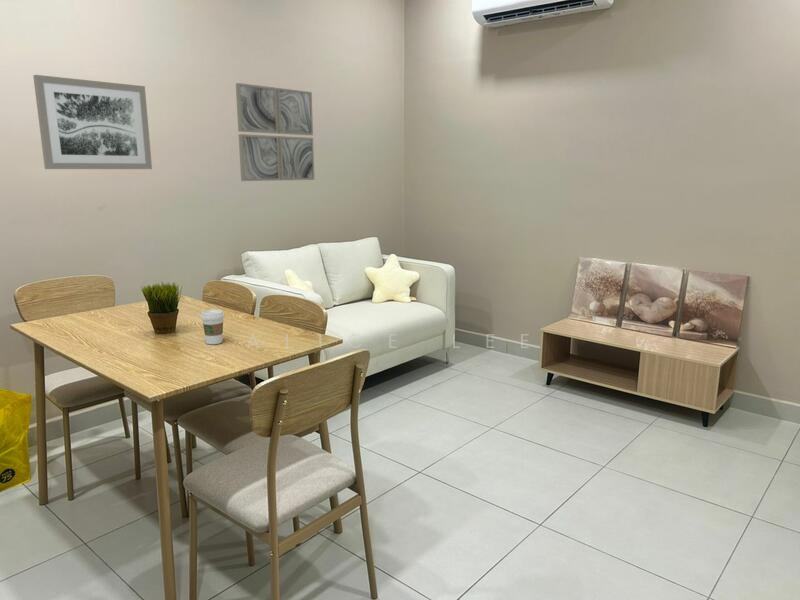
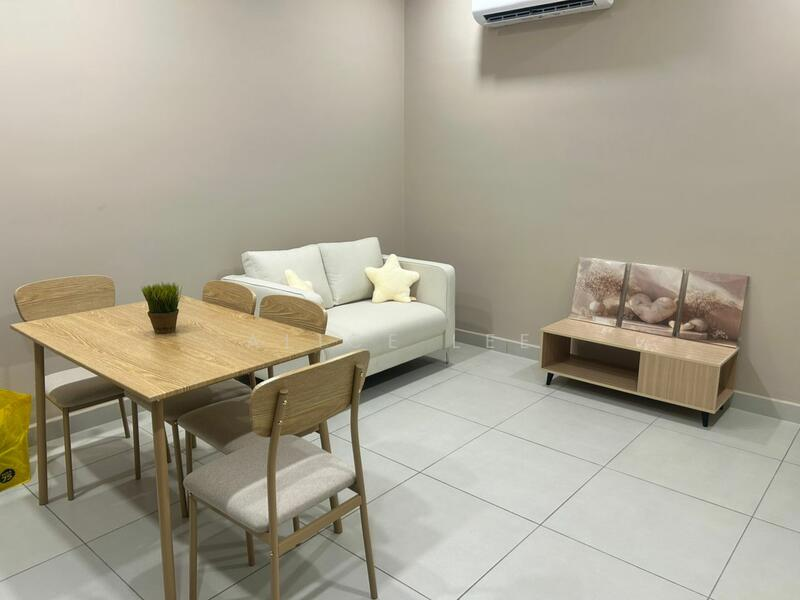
- wall art [32,74,153,170]
- coffee cup [199,308,226,345]
- wall art [235,82,315,182]
